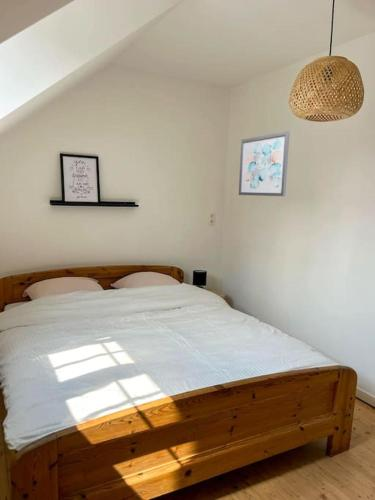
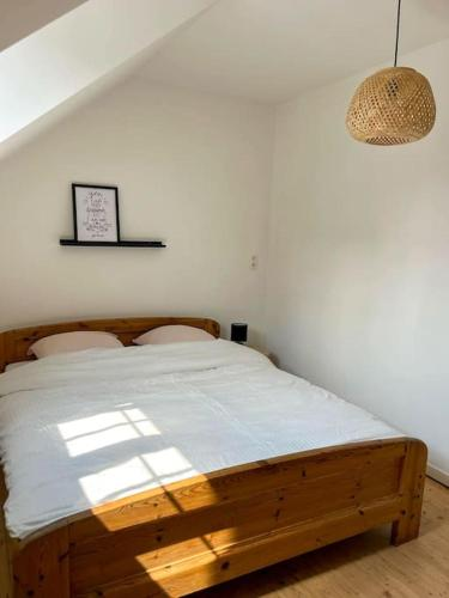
- wall art [238,130,291,197]
